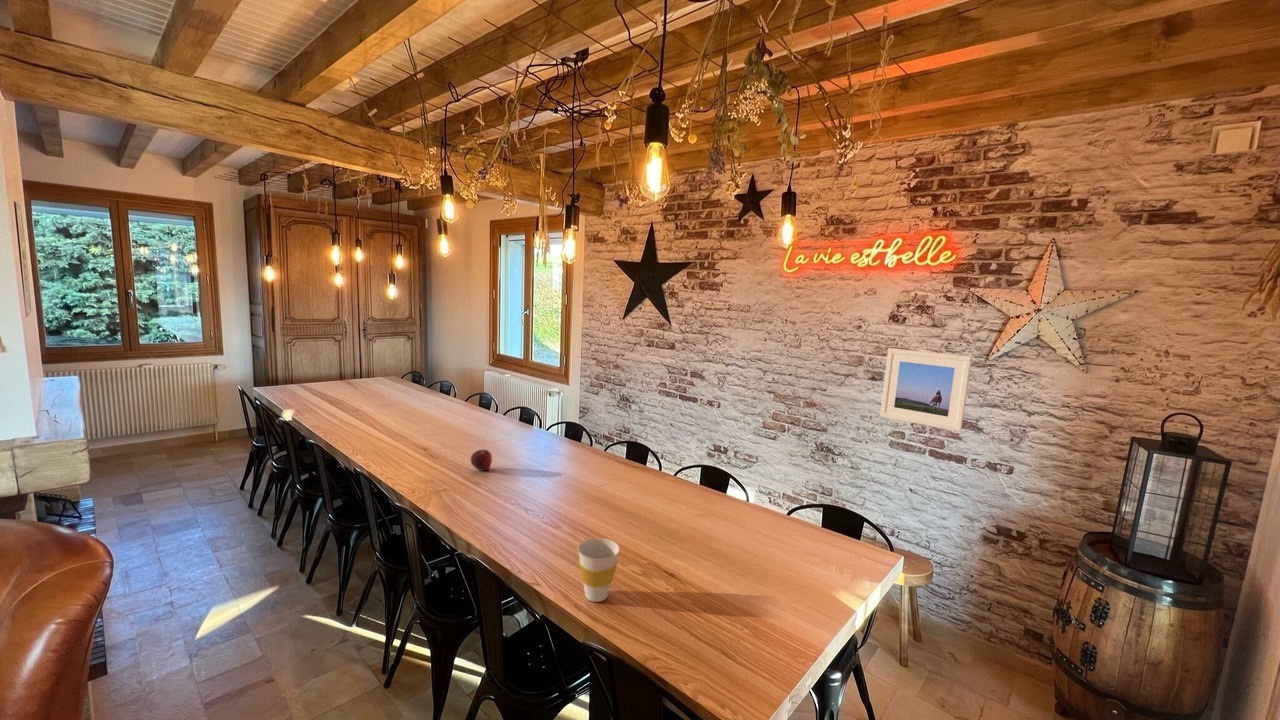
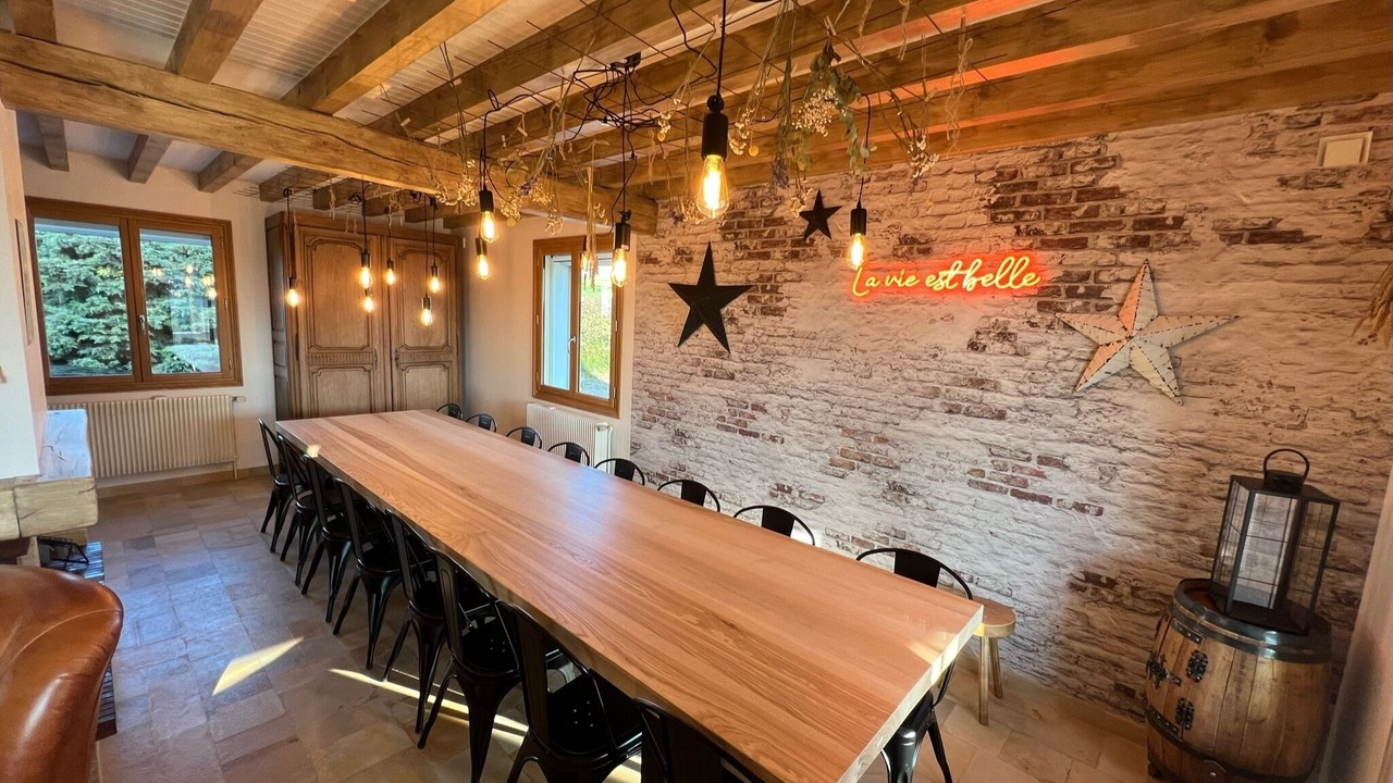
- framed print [879,347,973,432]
- fruit [470,448,493,472]
- cup [577,537,621,603]
